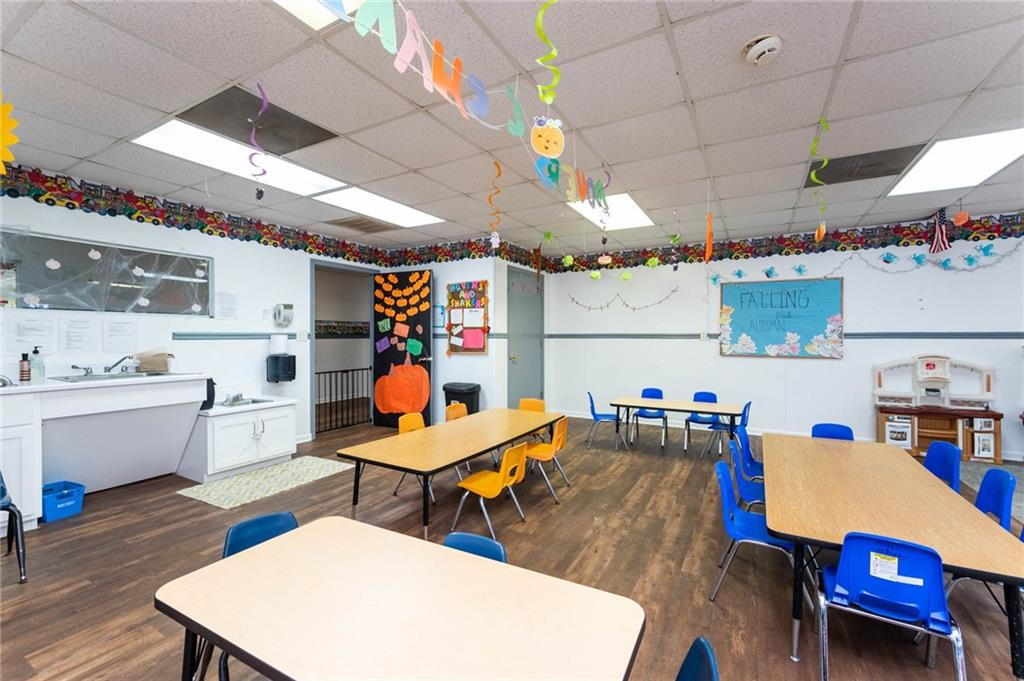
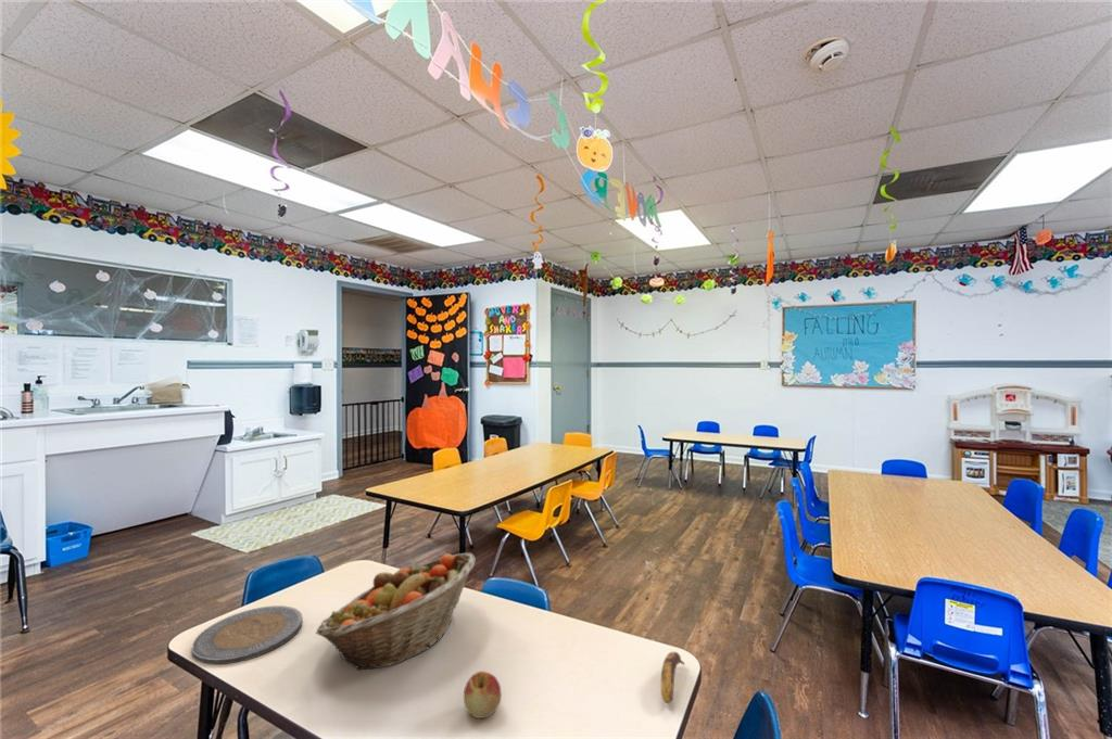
+ apple [463,671,503,719]
+ banana [660,650,686,705]
+ fruit basket [315,552,476,672]
+ plate [191,604,303,665]
